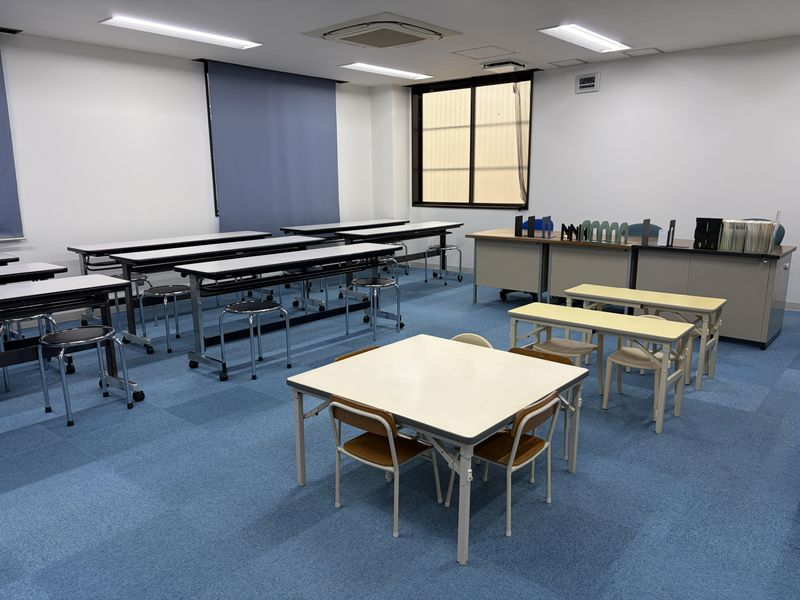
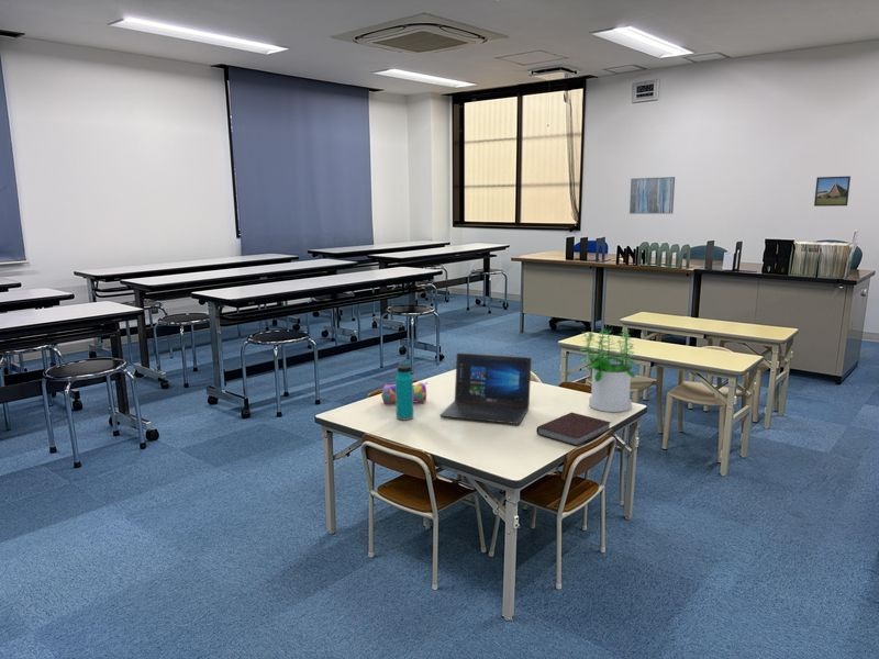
+ potted plant [579,327,637,413]
+ wall art [628,176,676,215]
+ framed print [813,175,852,208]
+ notebook [536,411,612,447]
+ laptop [438,353,533,425]
+ water bottle [394,360,414,421]
+ pencil case [380,381,429,404]
